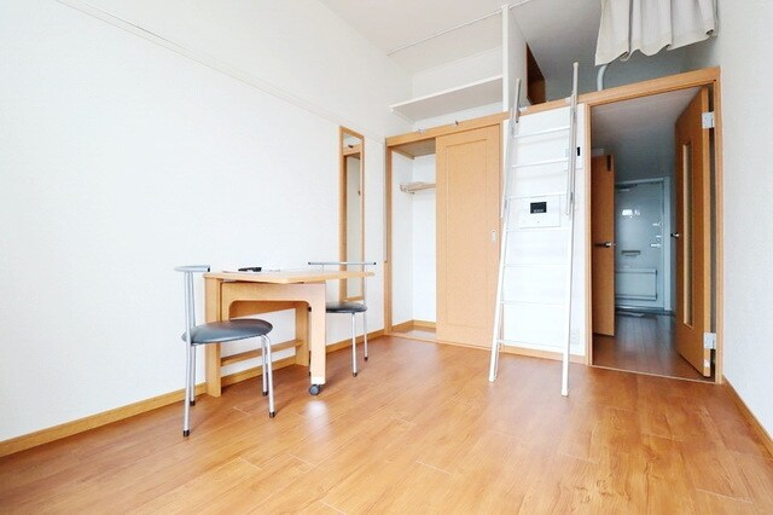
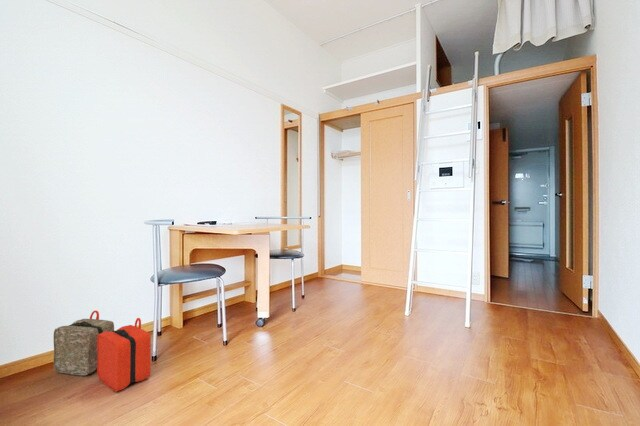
+ first aid kit [53,309,152,393]
